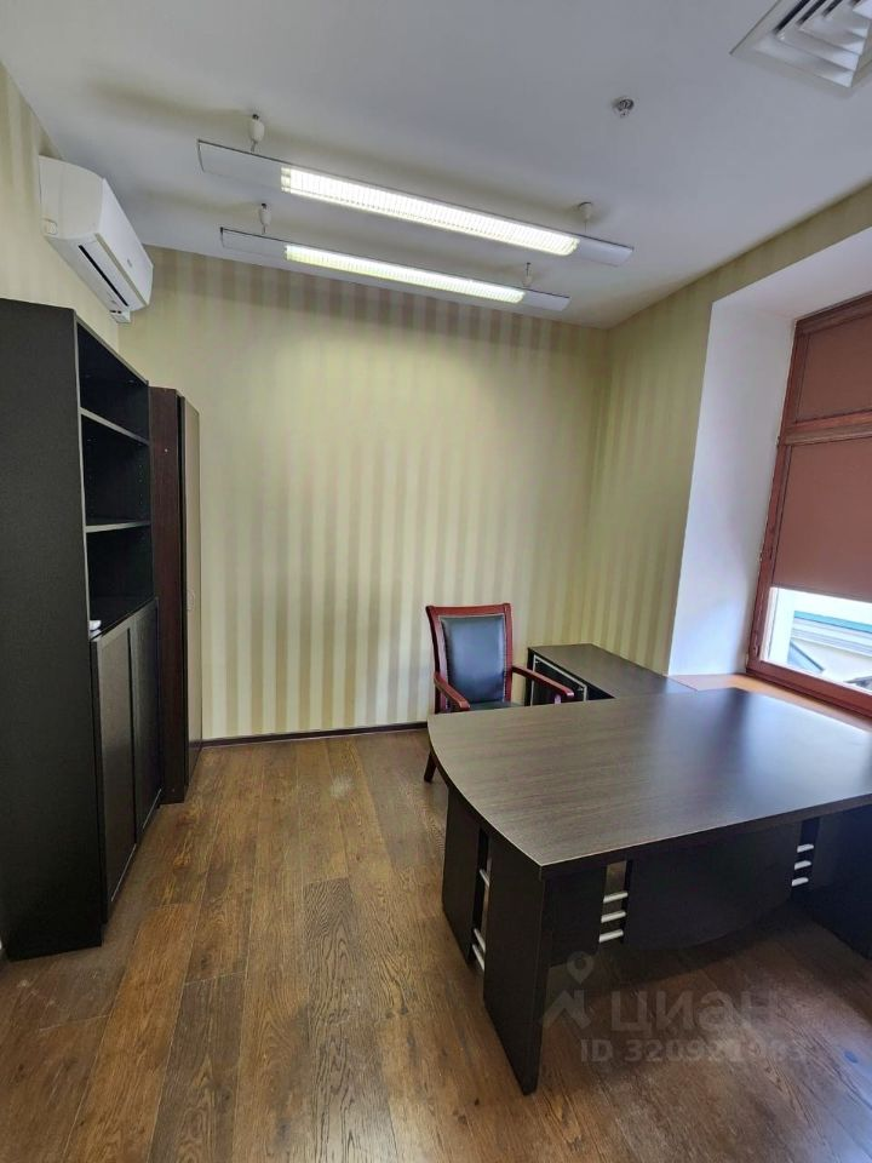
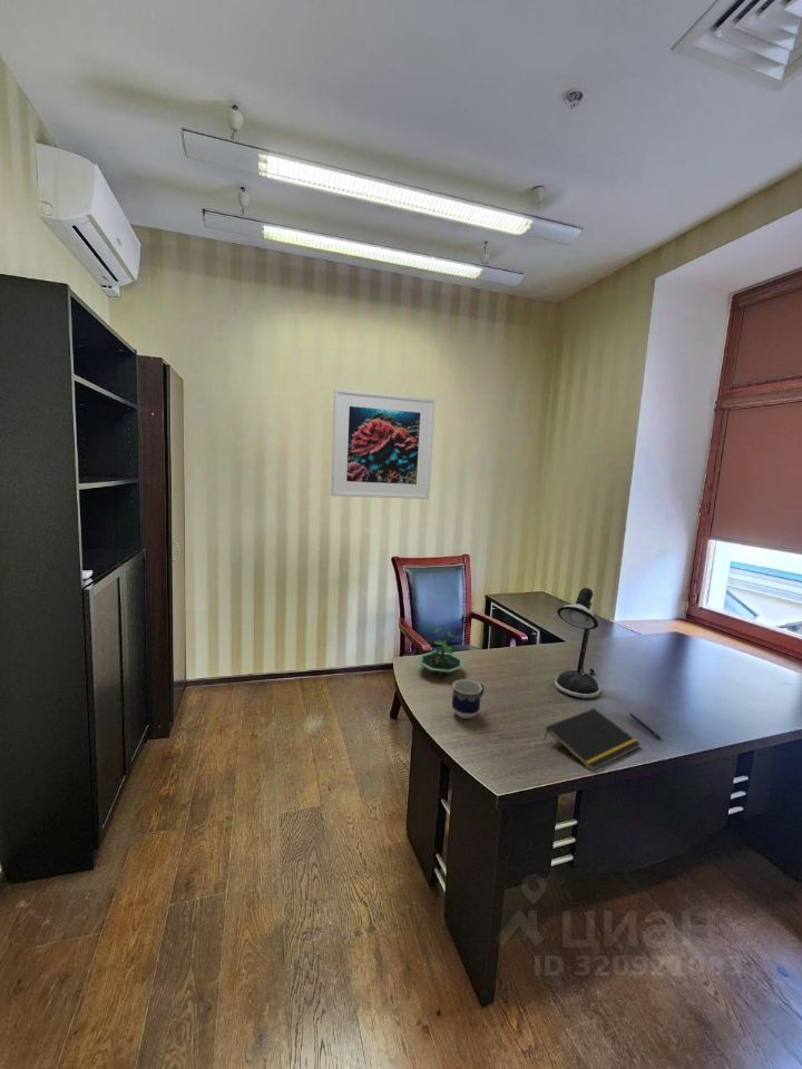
+ notepad [542,707,642,773]
+ pen [629,713,663,741]
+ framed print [330,388,437,500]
+ desk lamp [554,587,602,698]
+ cup [451,678,485,719]
+ terrarium [417,626,464,678]
